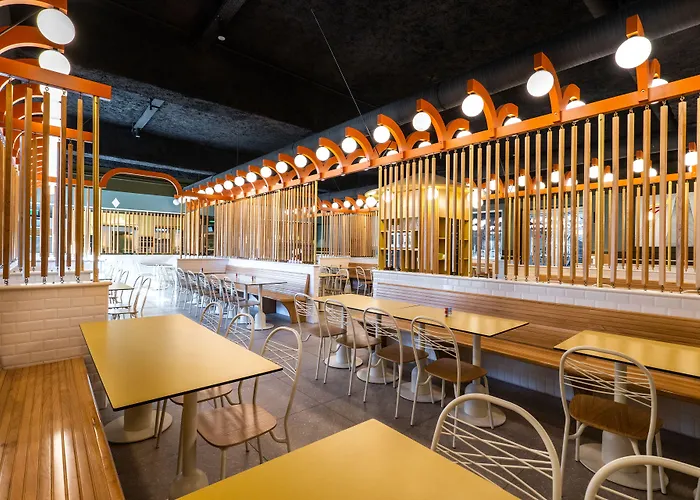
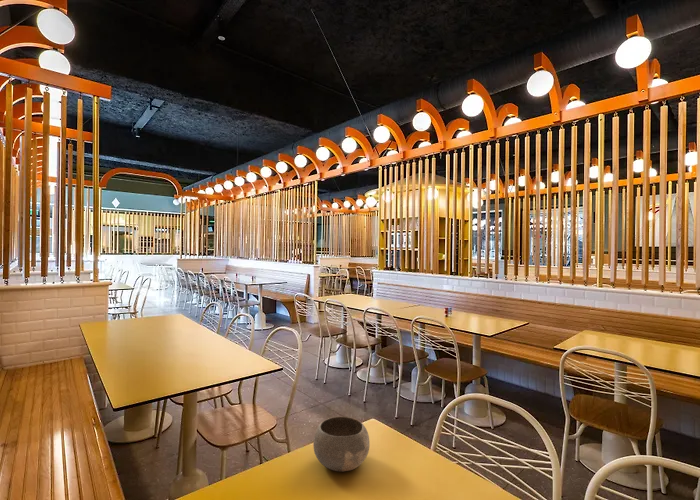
+ bowl [312,416,371,472]
